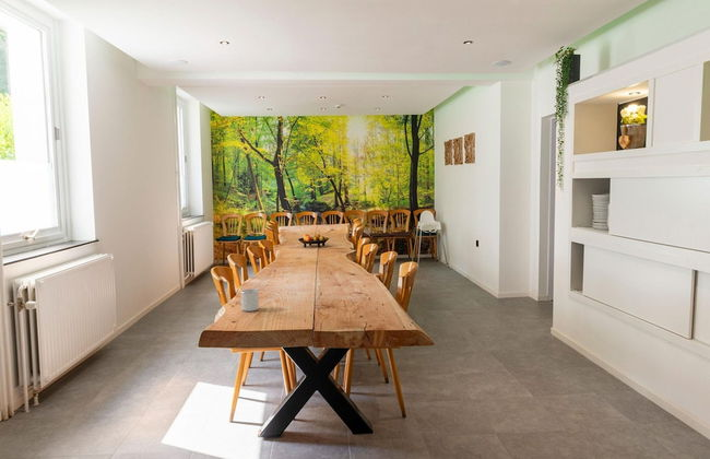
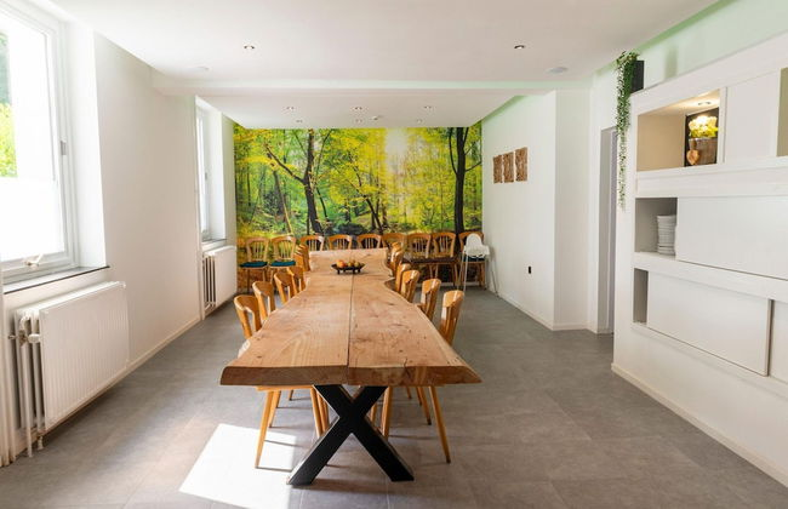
- cup [239,287,260,313]
